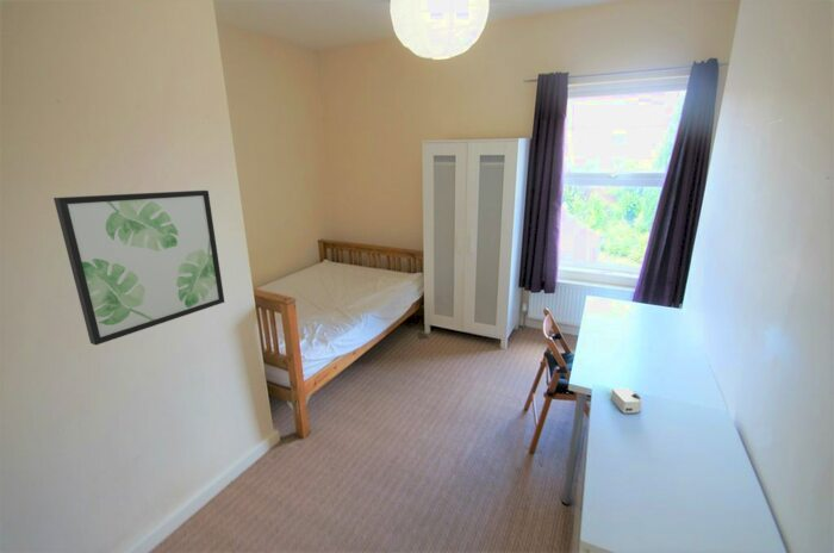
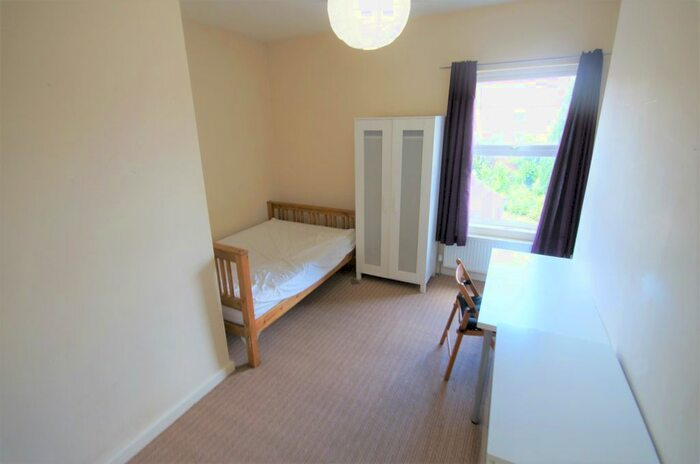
- wall art [52,189,225,347]
- computer mouse [610,387,643,415]
